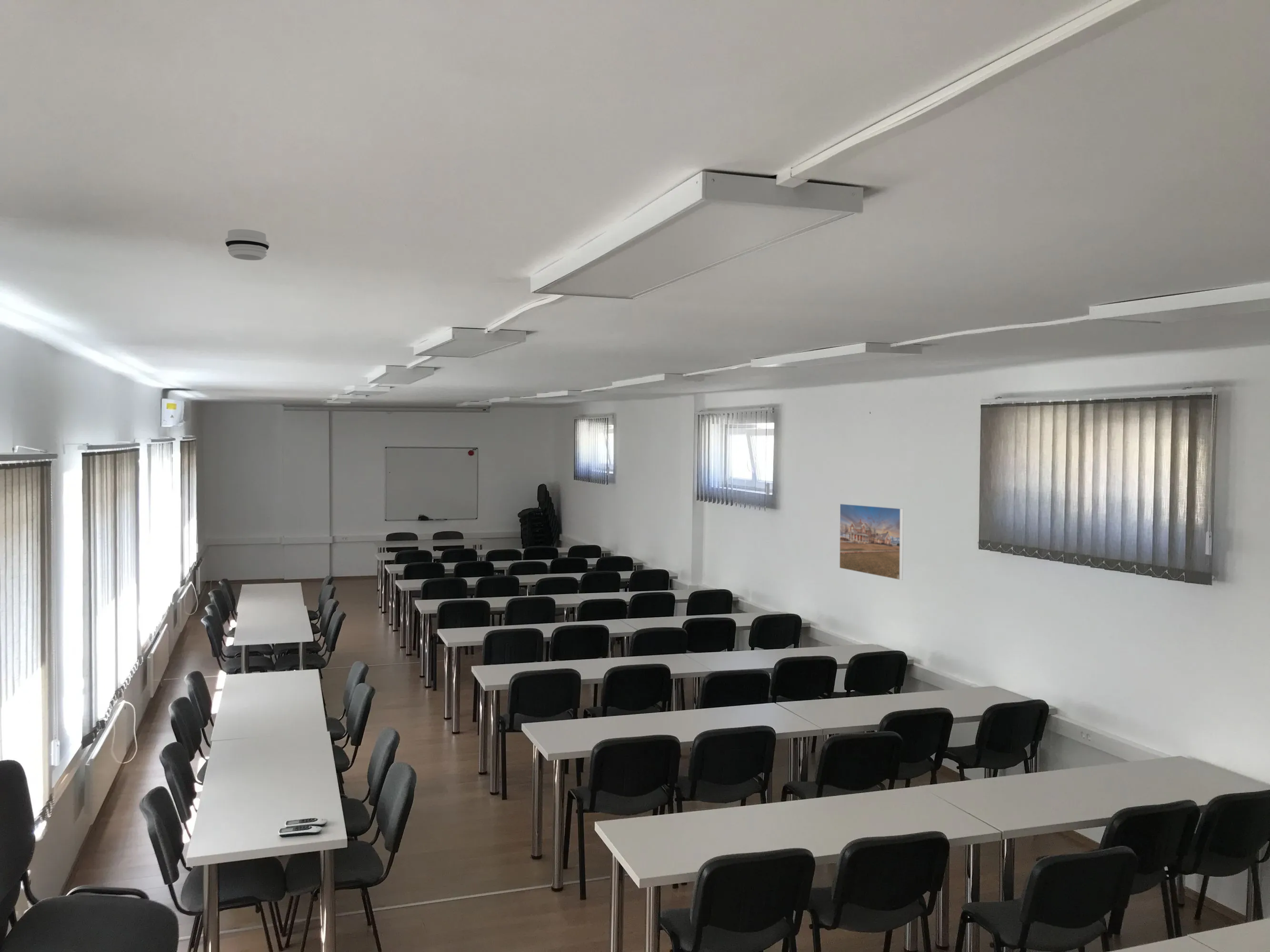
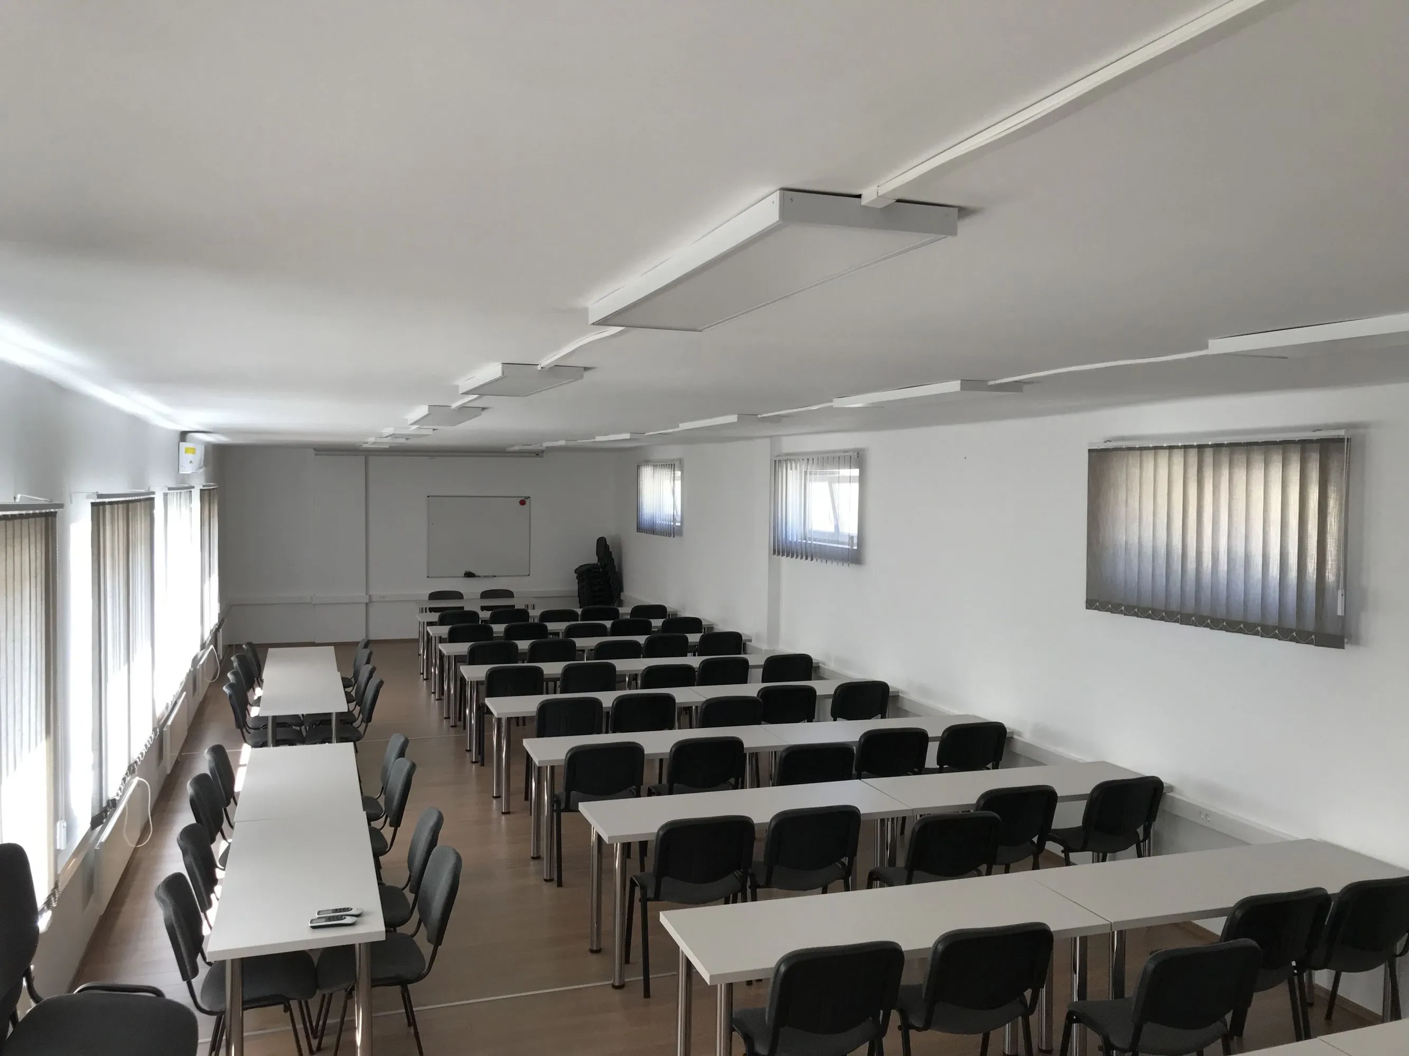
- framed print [839,503,904,581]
- smoke detector [225,228,270,261]
